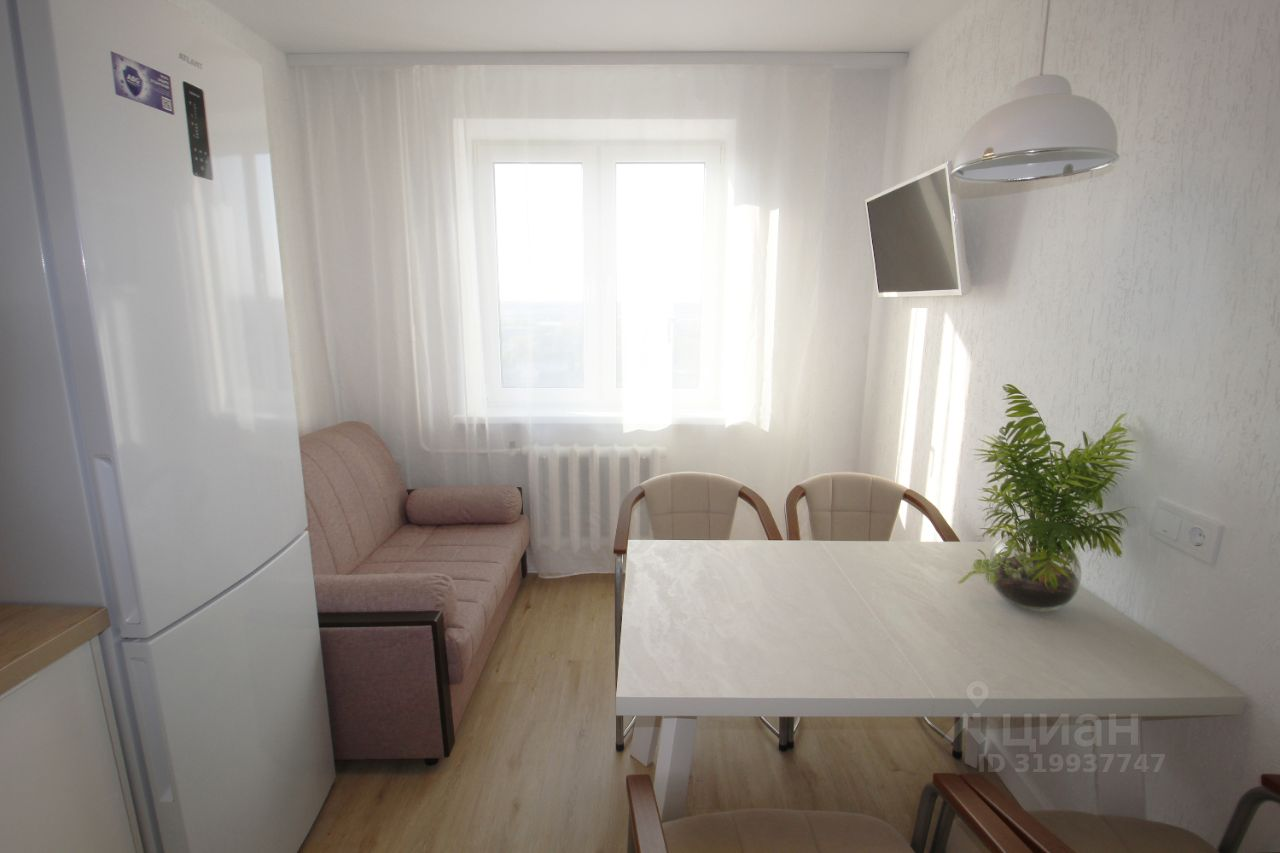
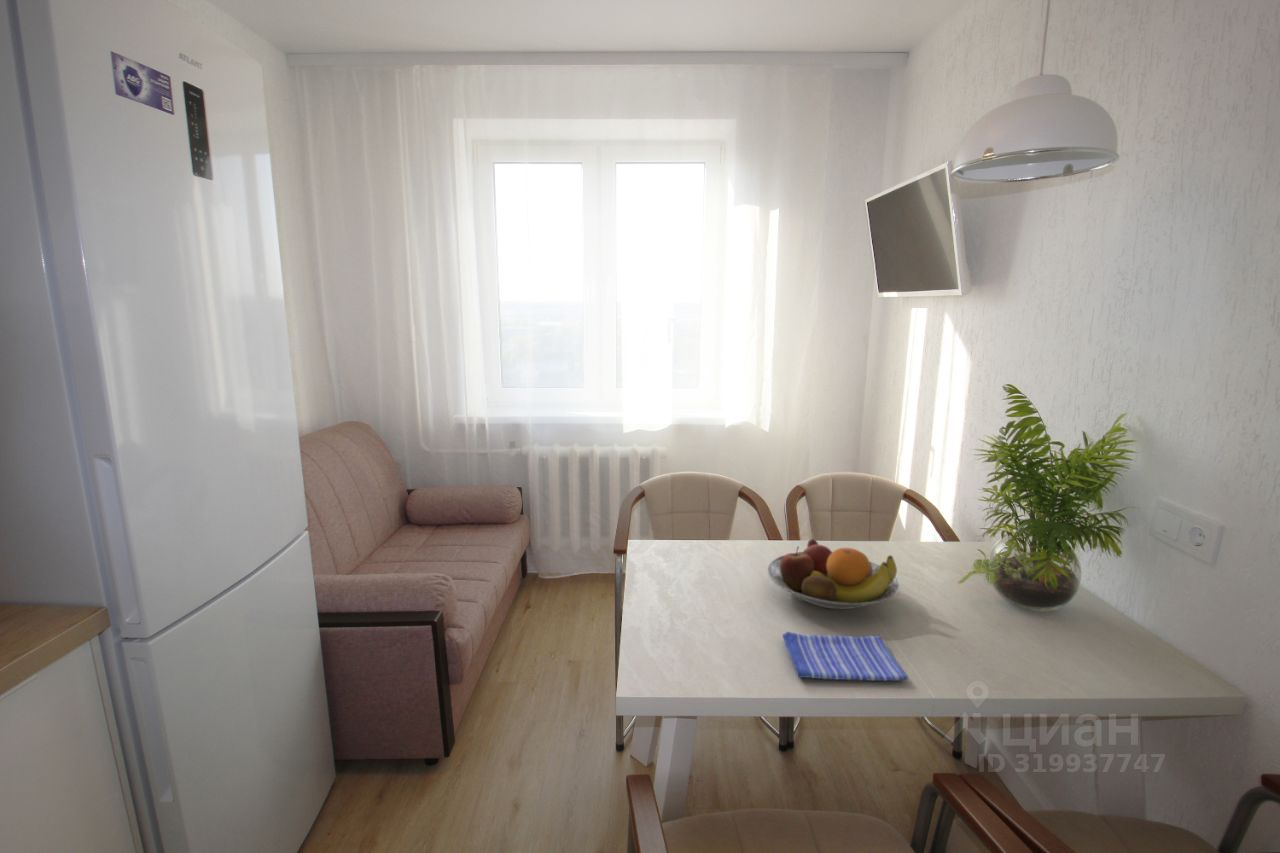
+ dish towel [782,630,909,682]
+ fruit bowl [767,538,901,610]
